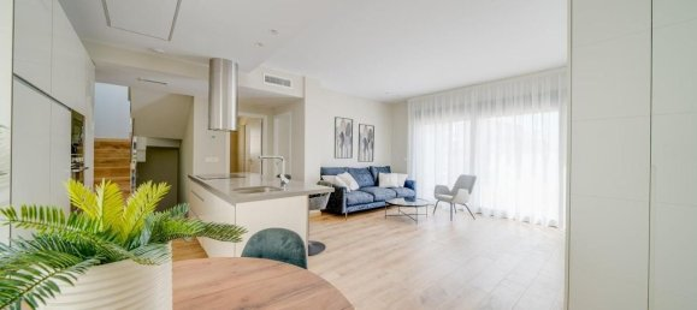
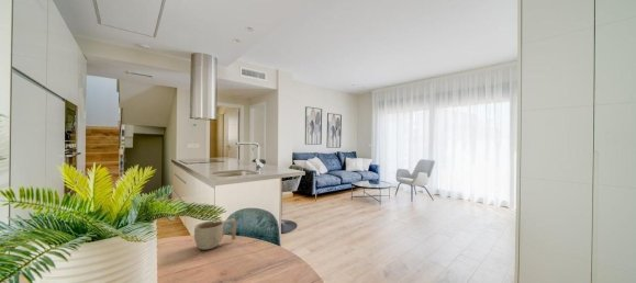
+ cup [193,218,237,251]
